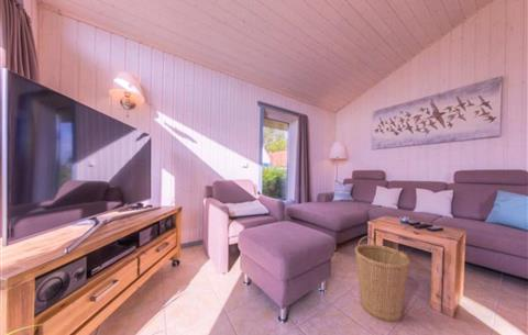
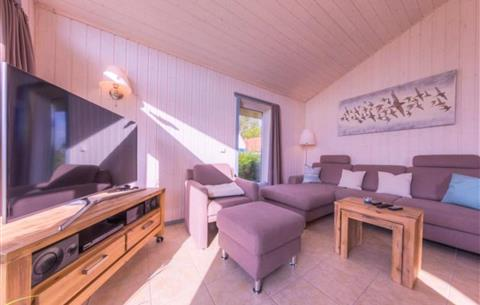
- basket [354,235,411,323]
